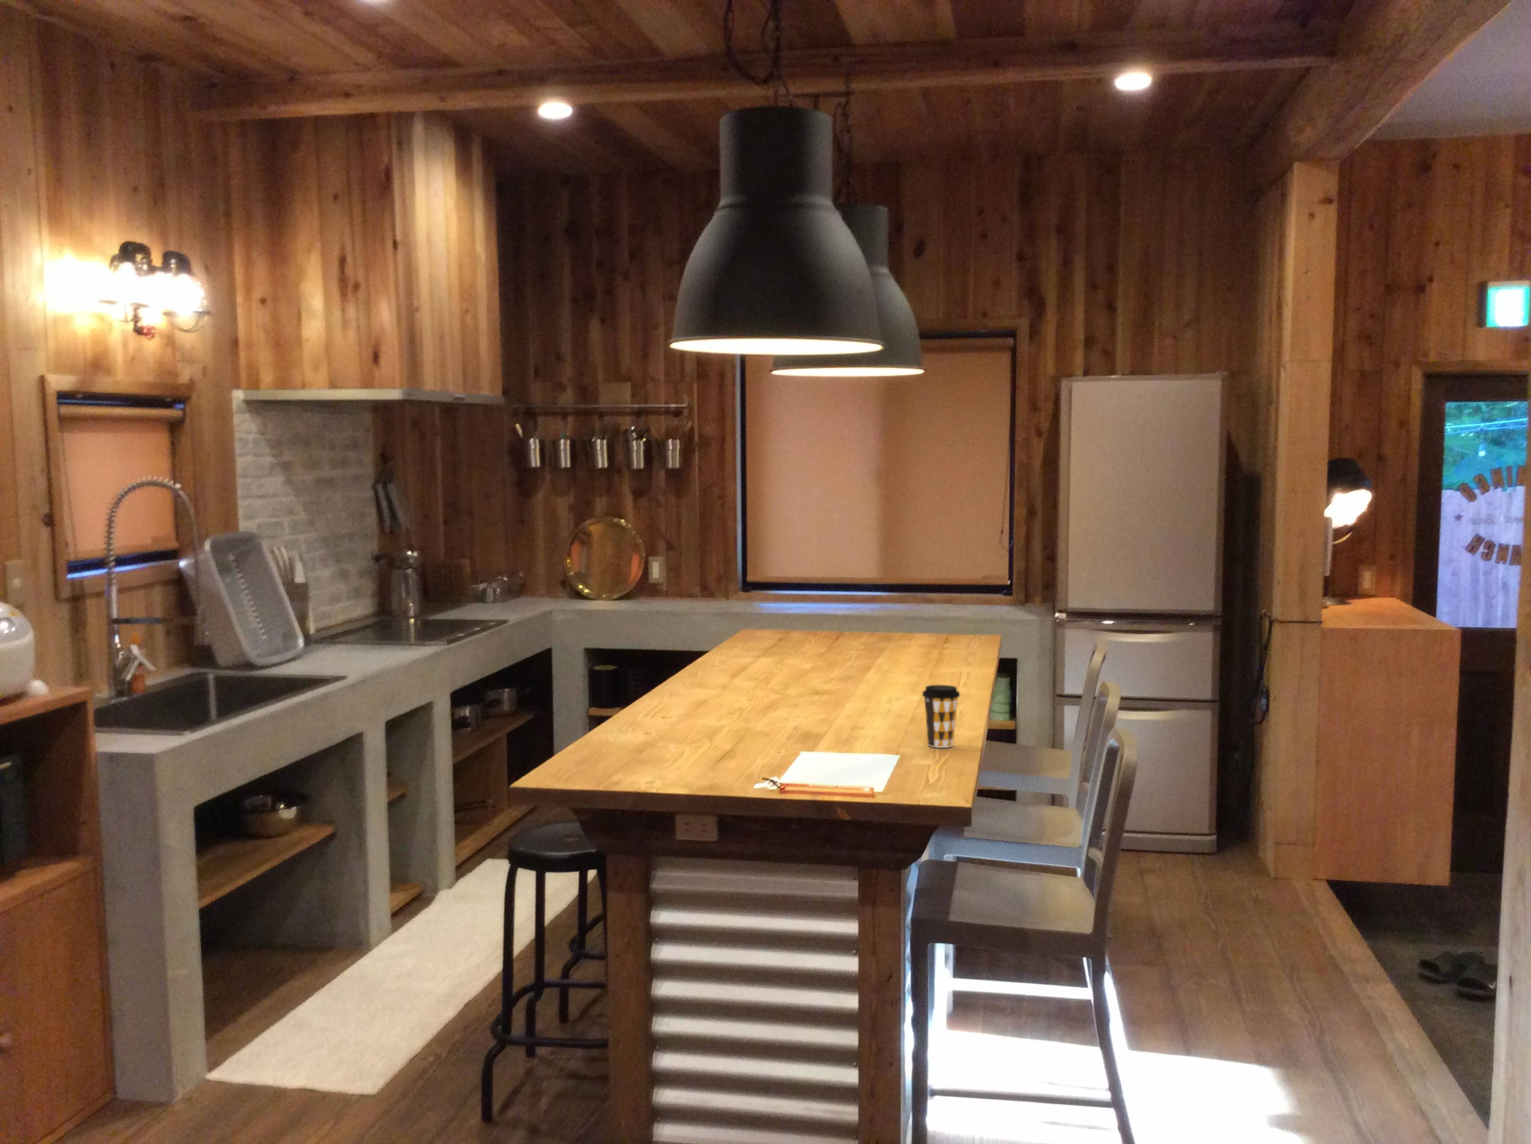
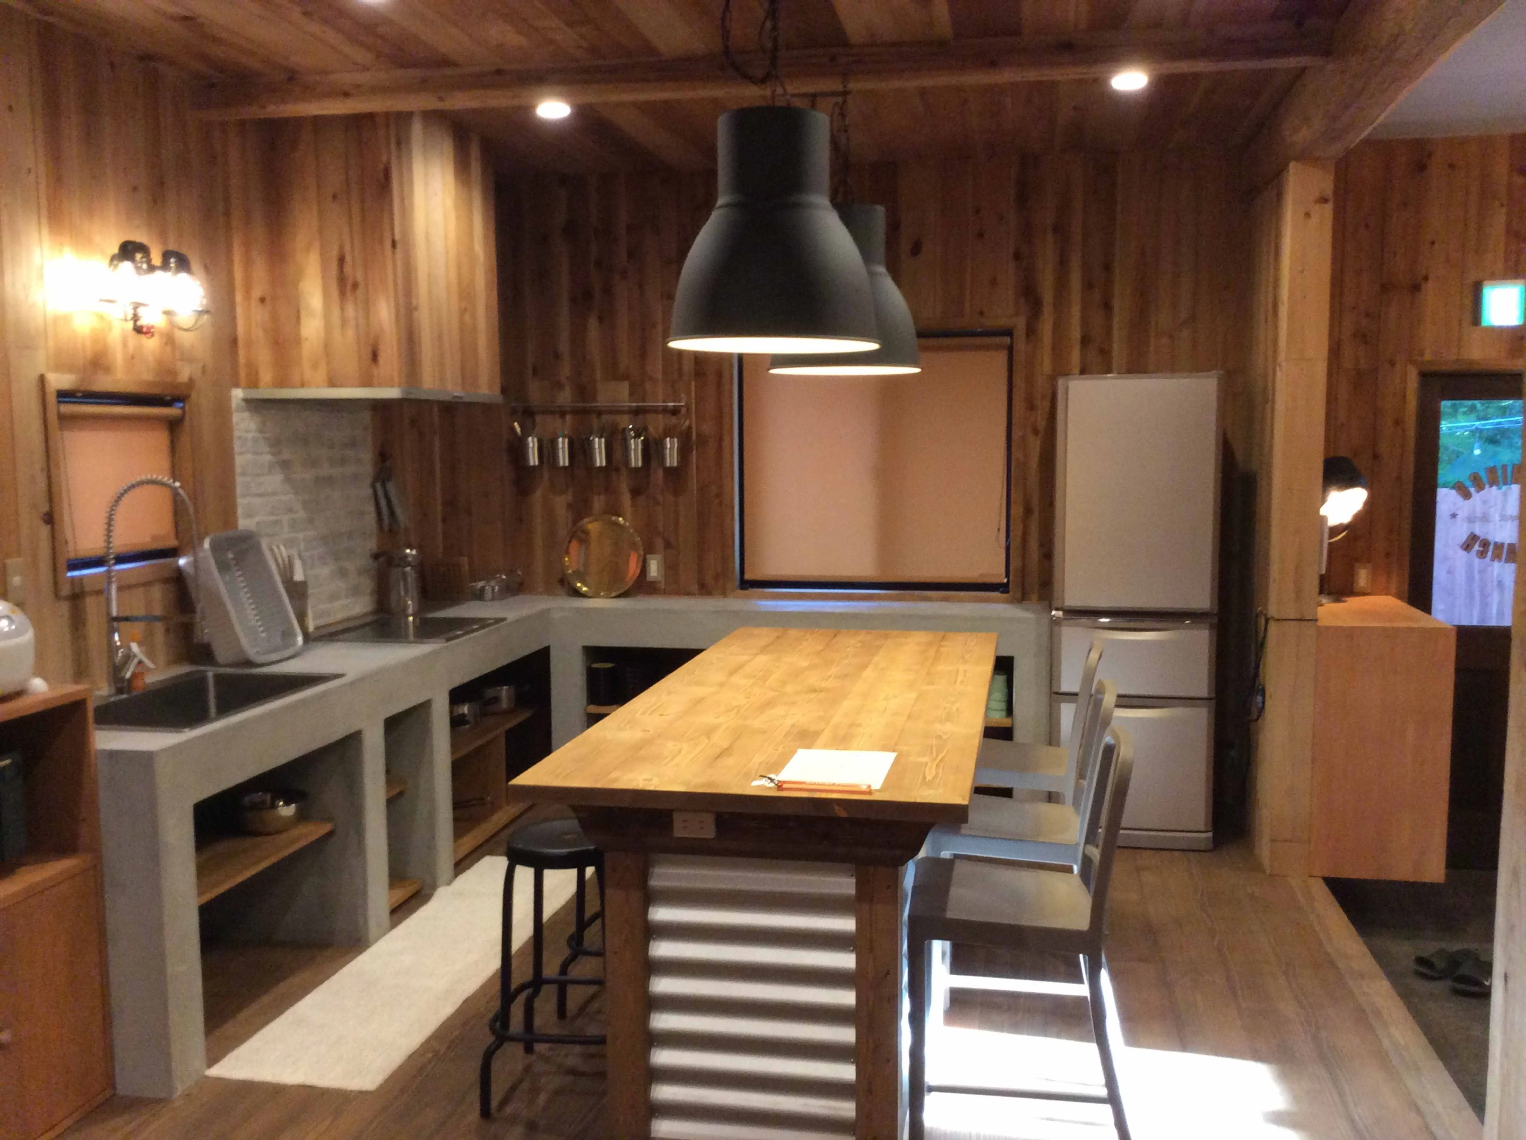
- coffee cup [922,685,960,749]
